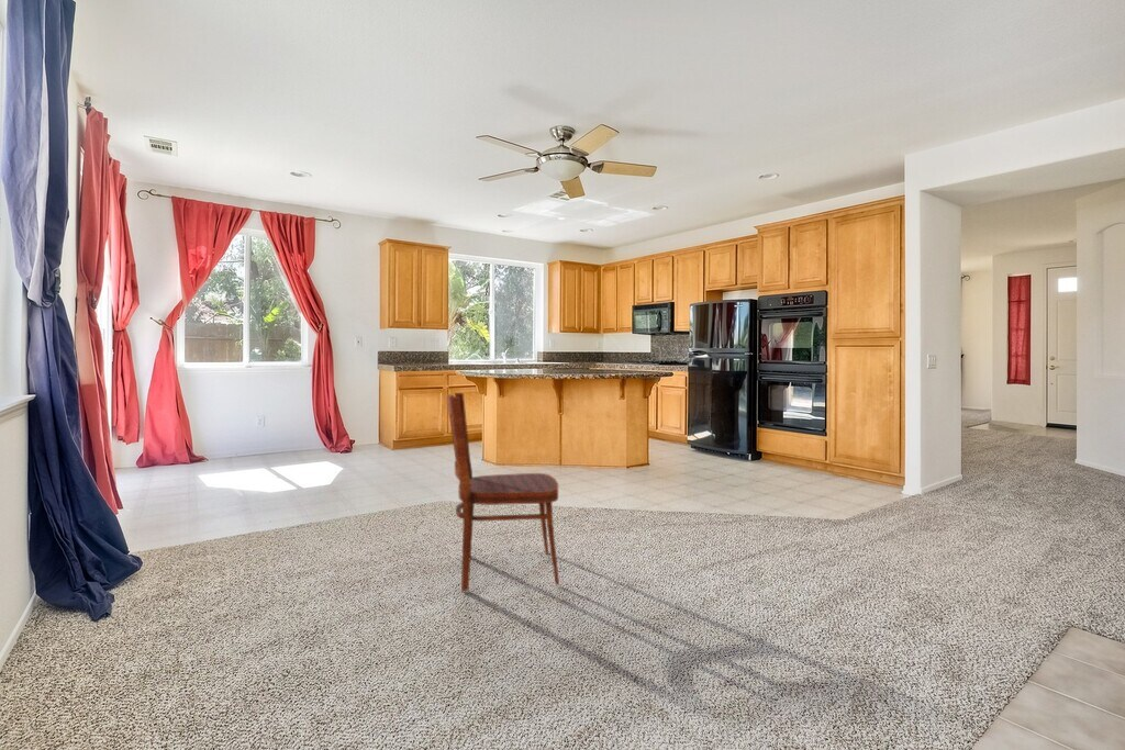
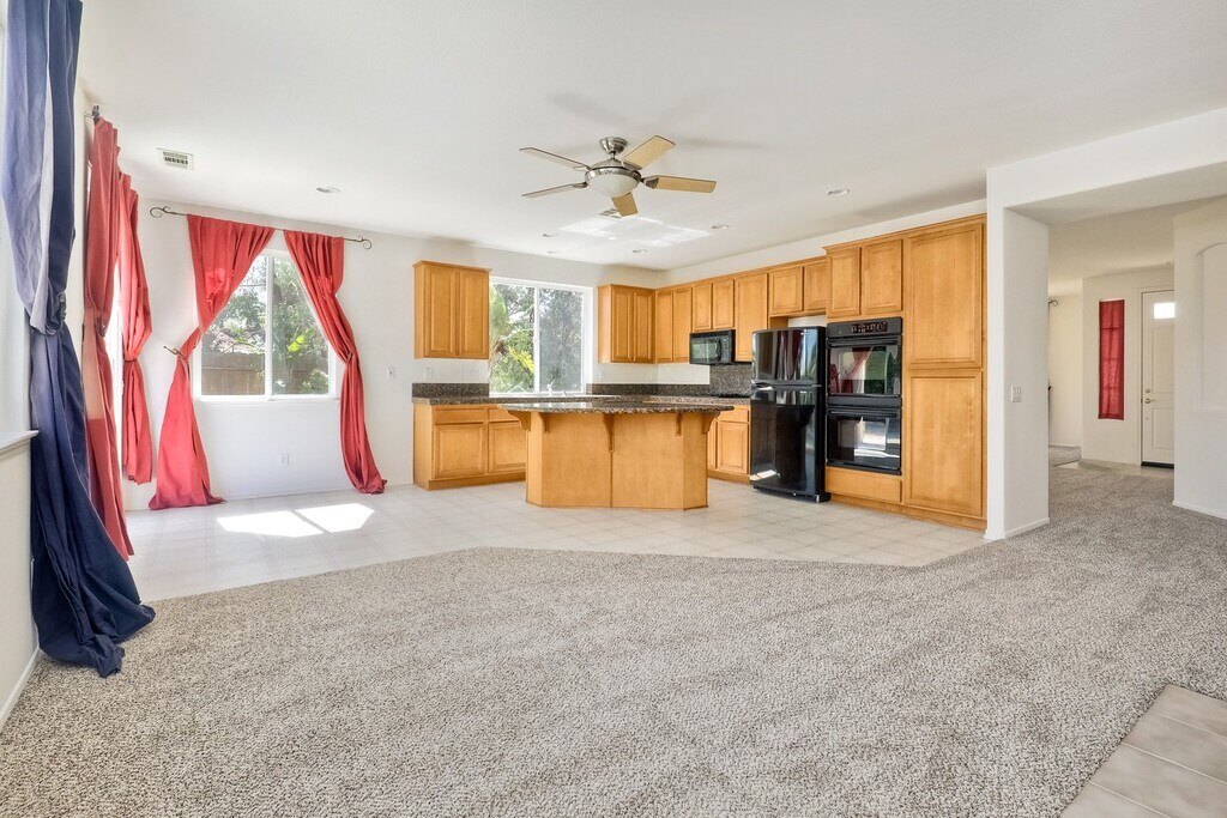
- dining chair [446,392,560,592]
